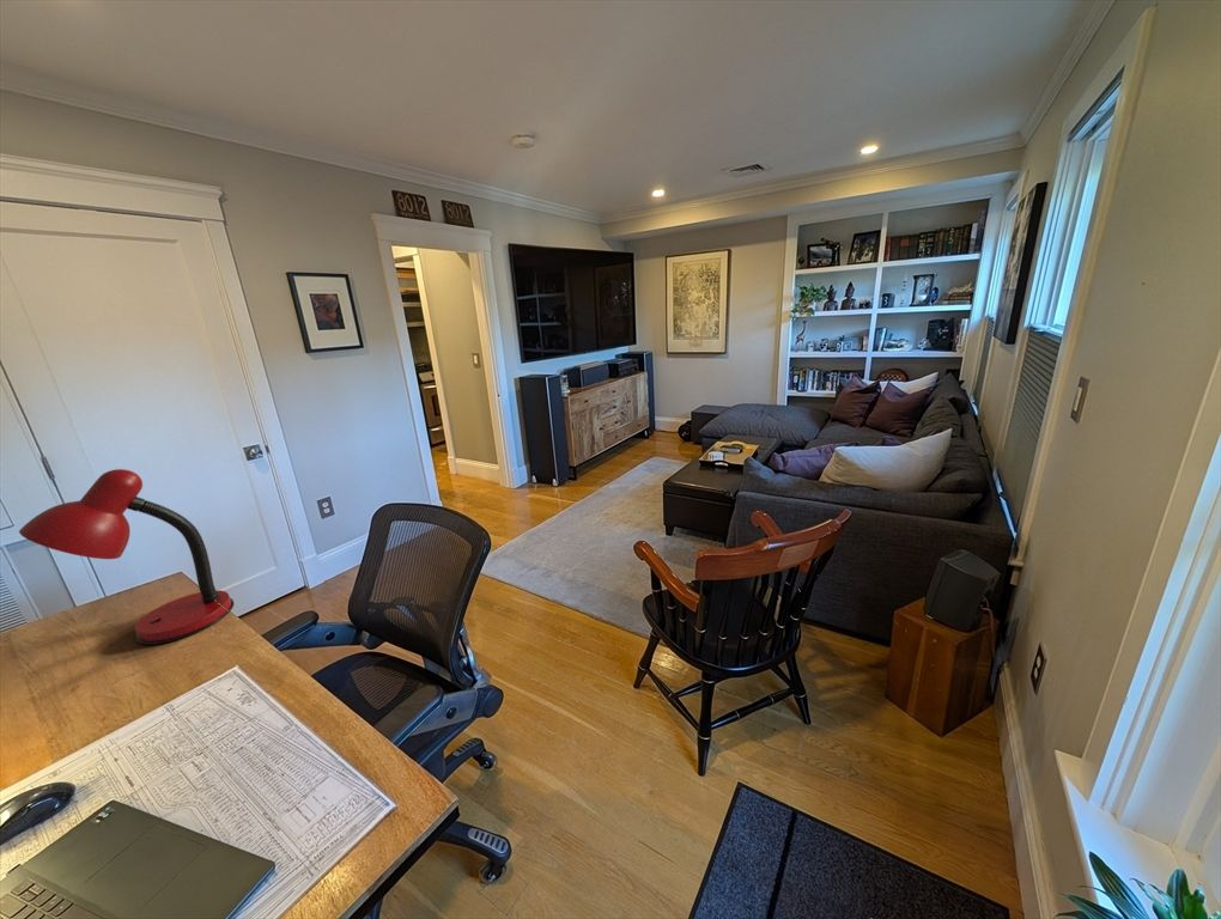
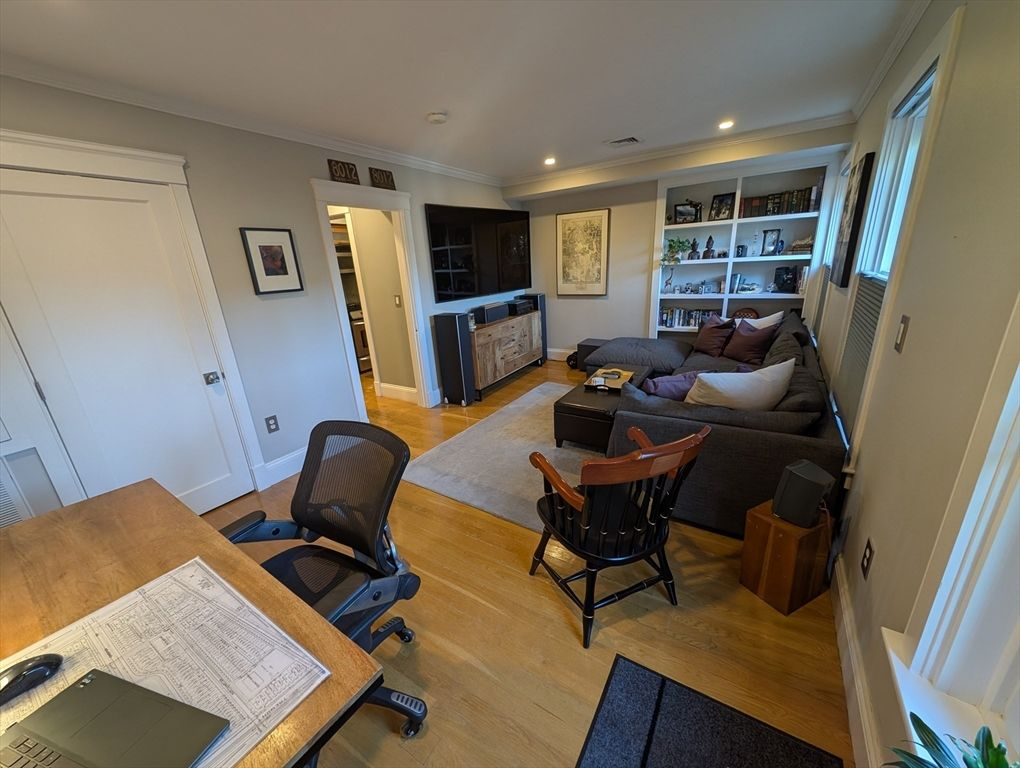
- desk lamp [18,468,235,645]
